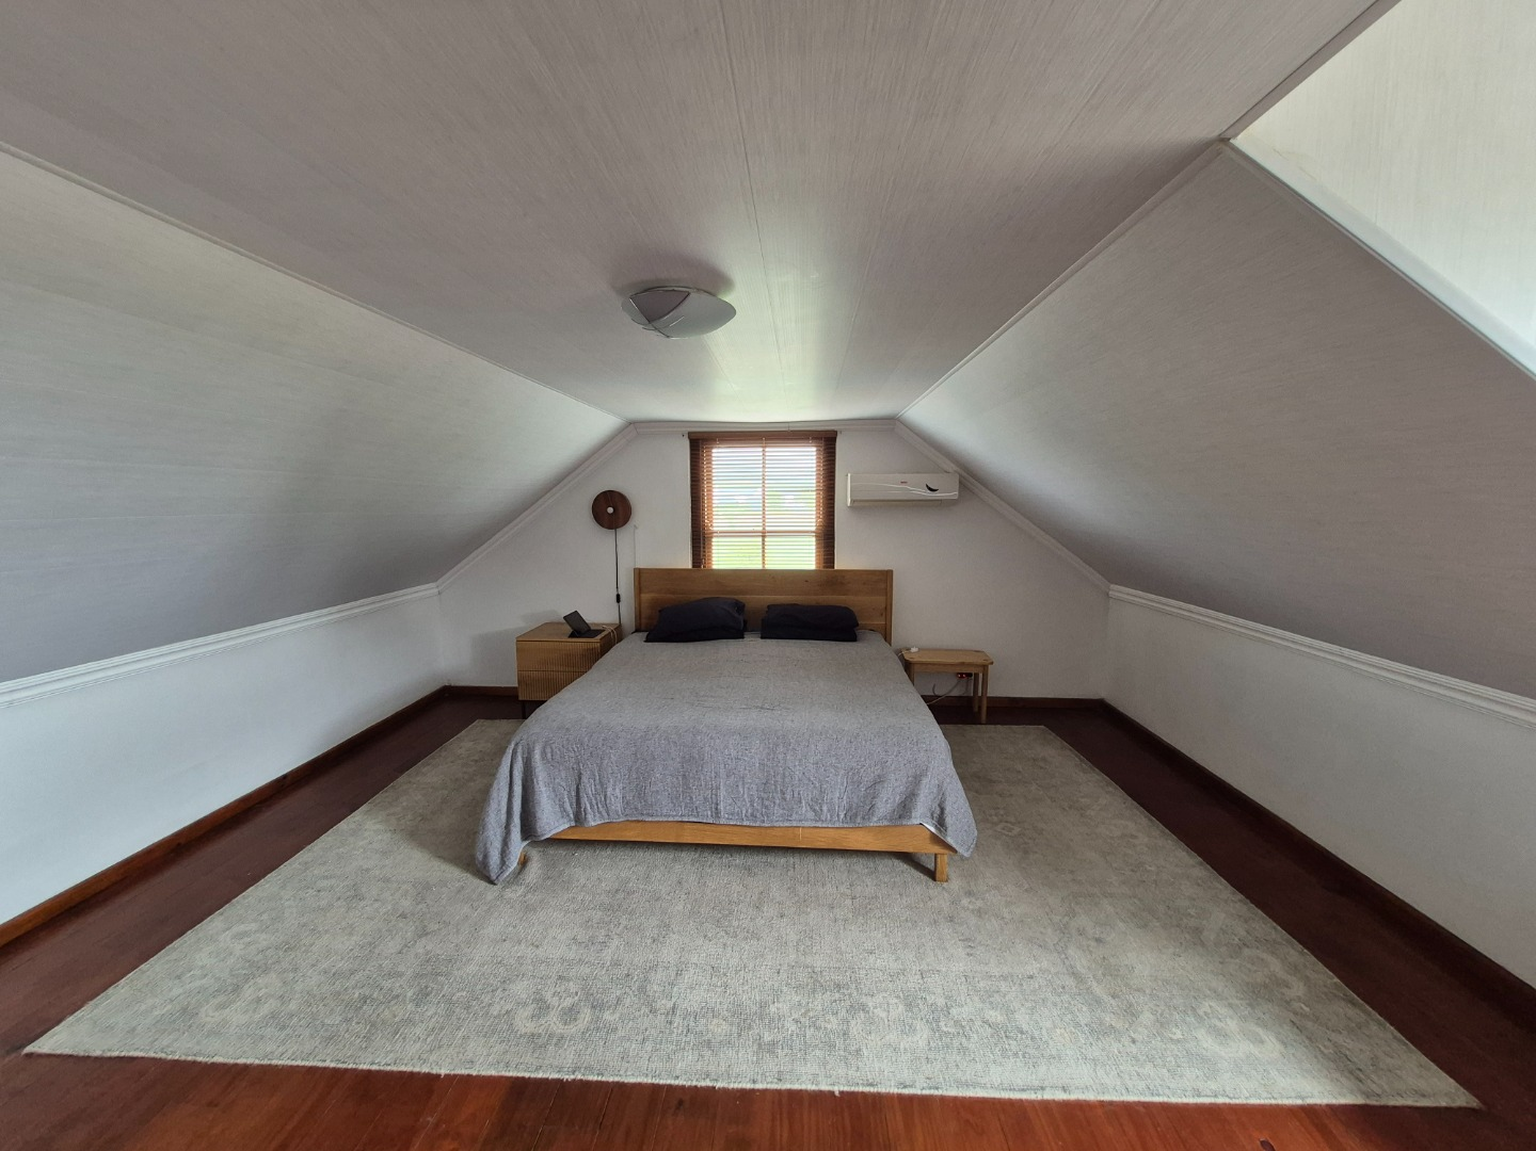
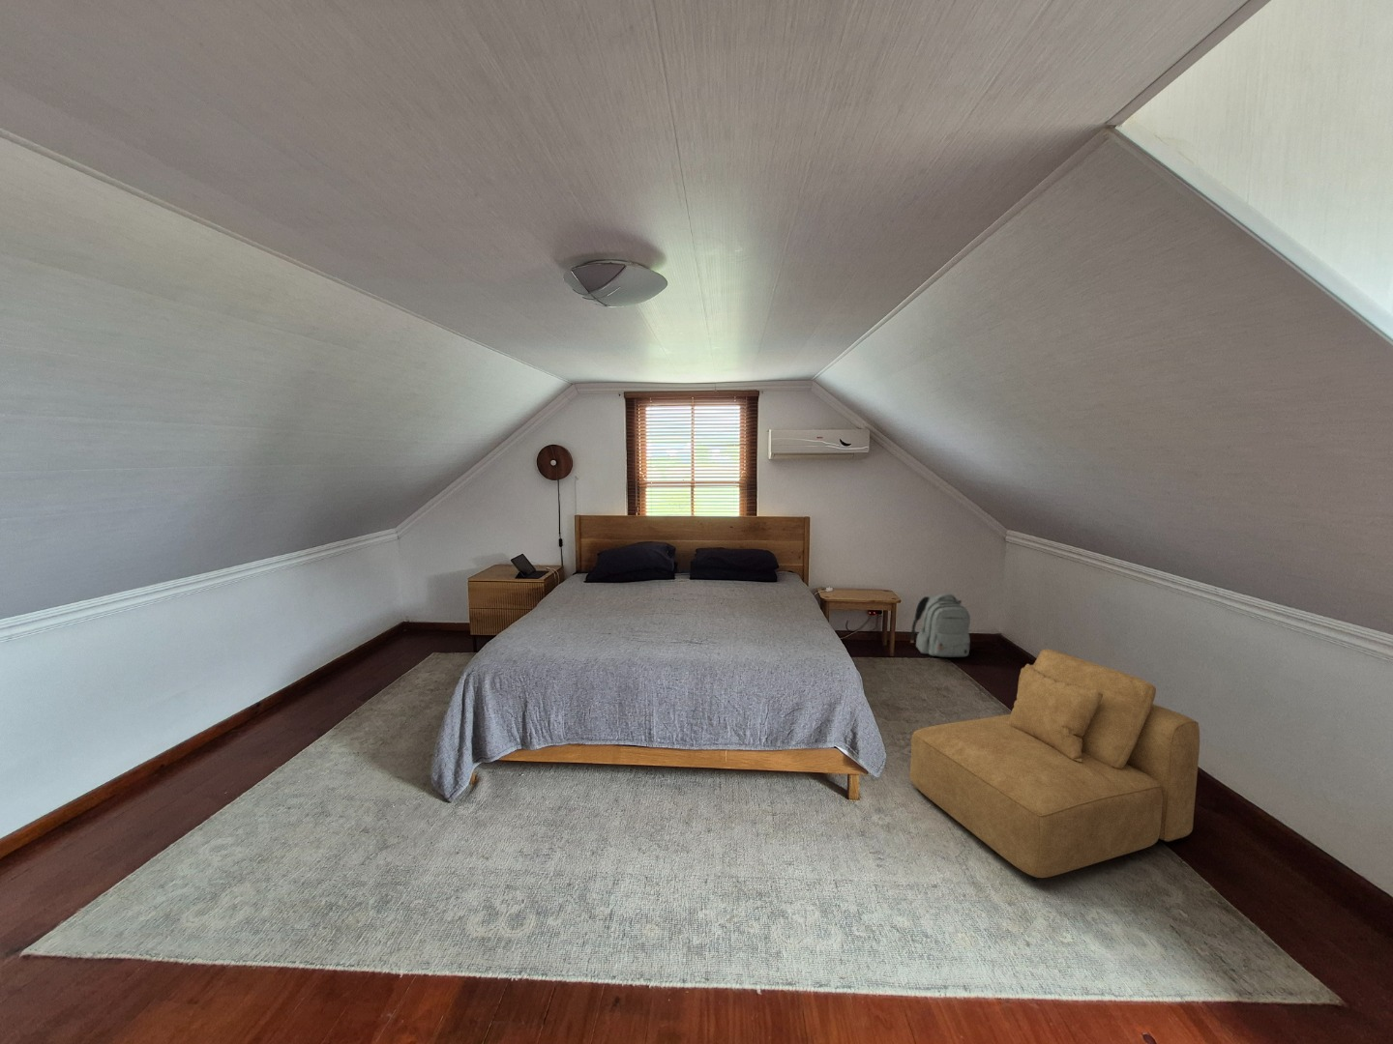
+ armchair [908,648,1200,883]
+ backpack [909,592,971,657]
